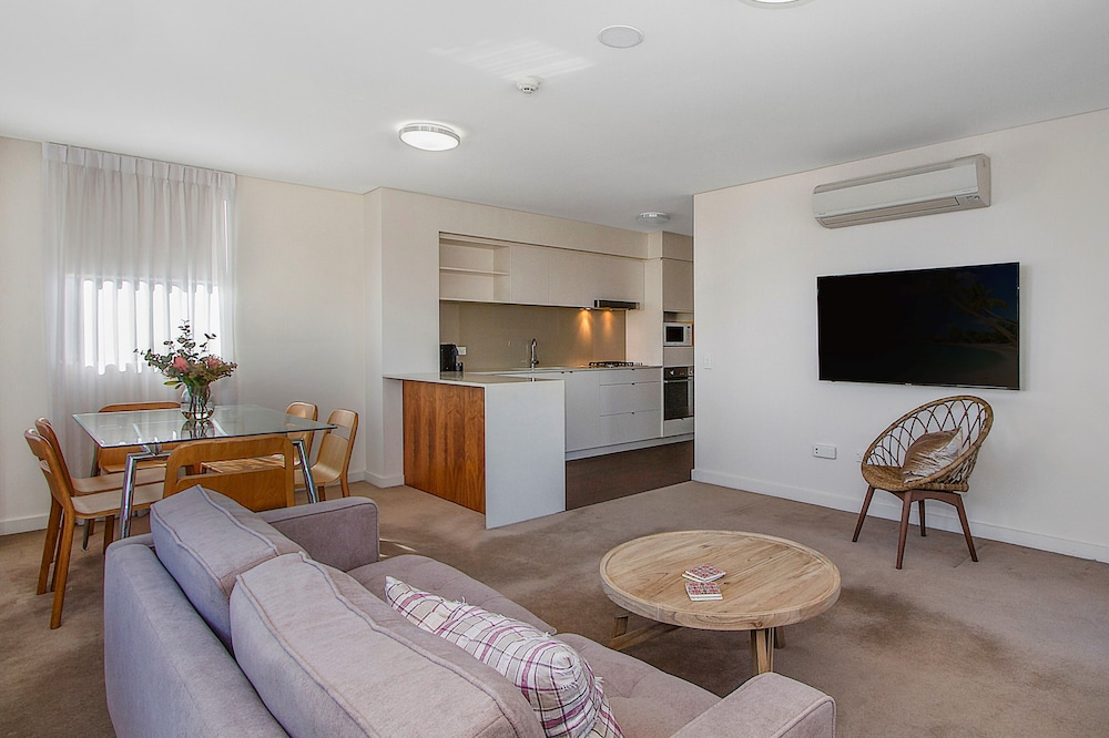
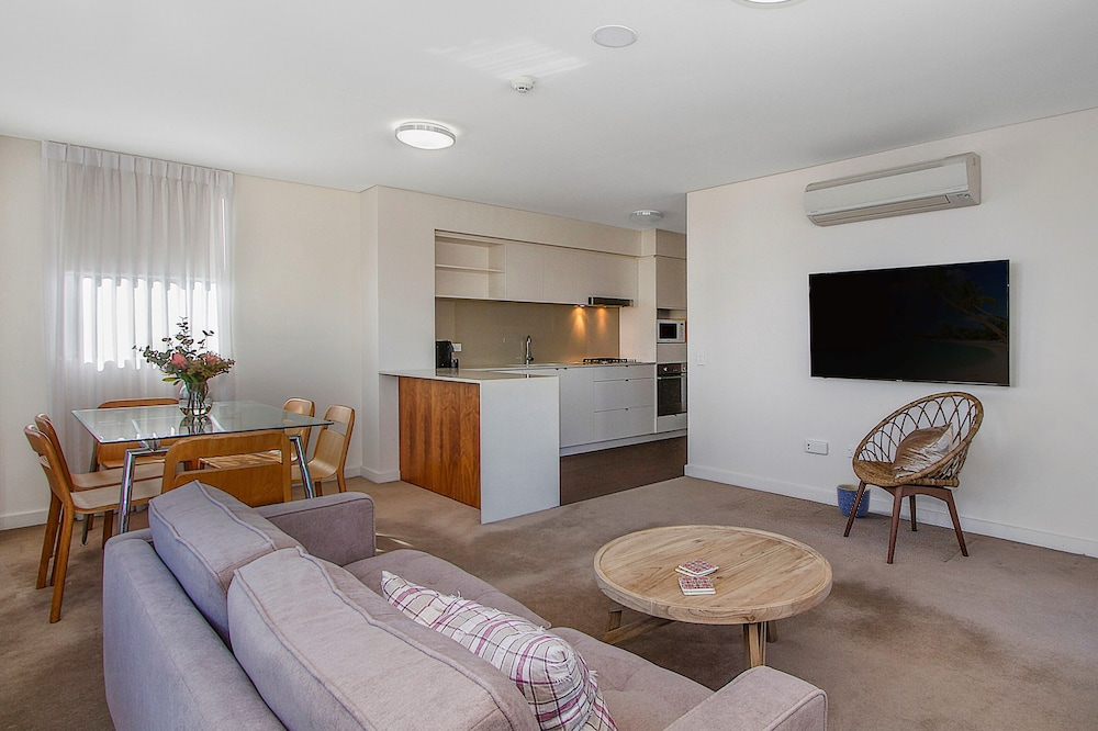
+ planter [836,483,872,518]
